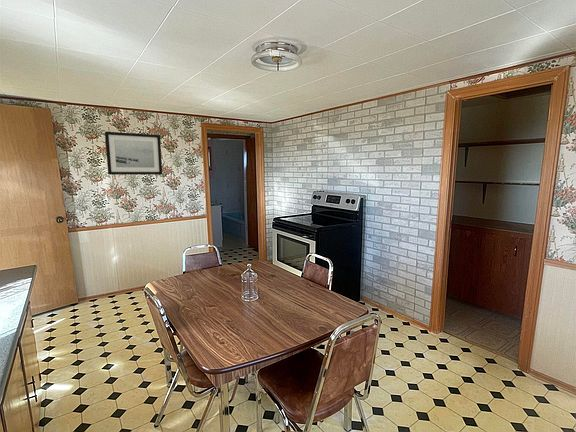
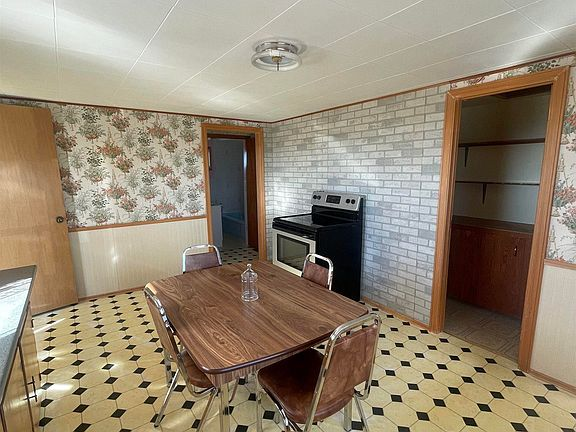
- wall art [104,131,163,176]
